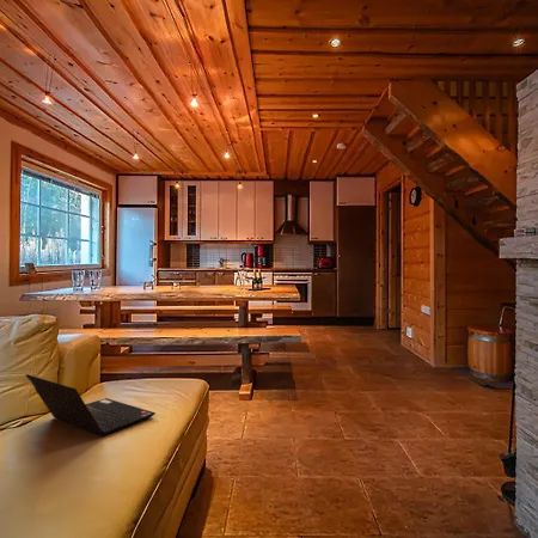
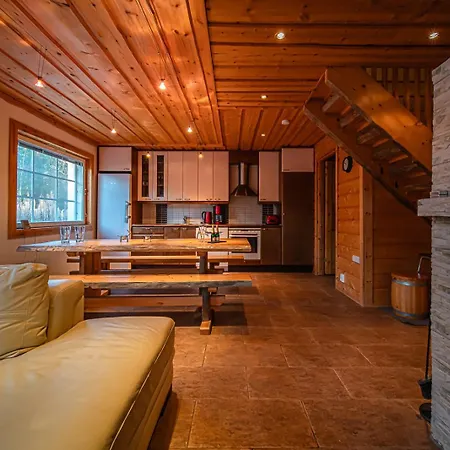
- laptop computer [25,373,157,438]
